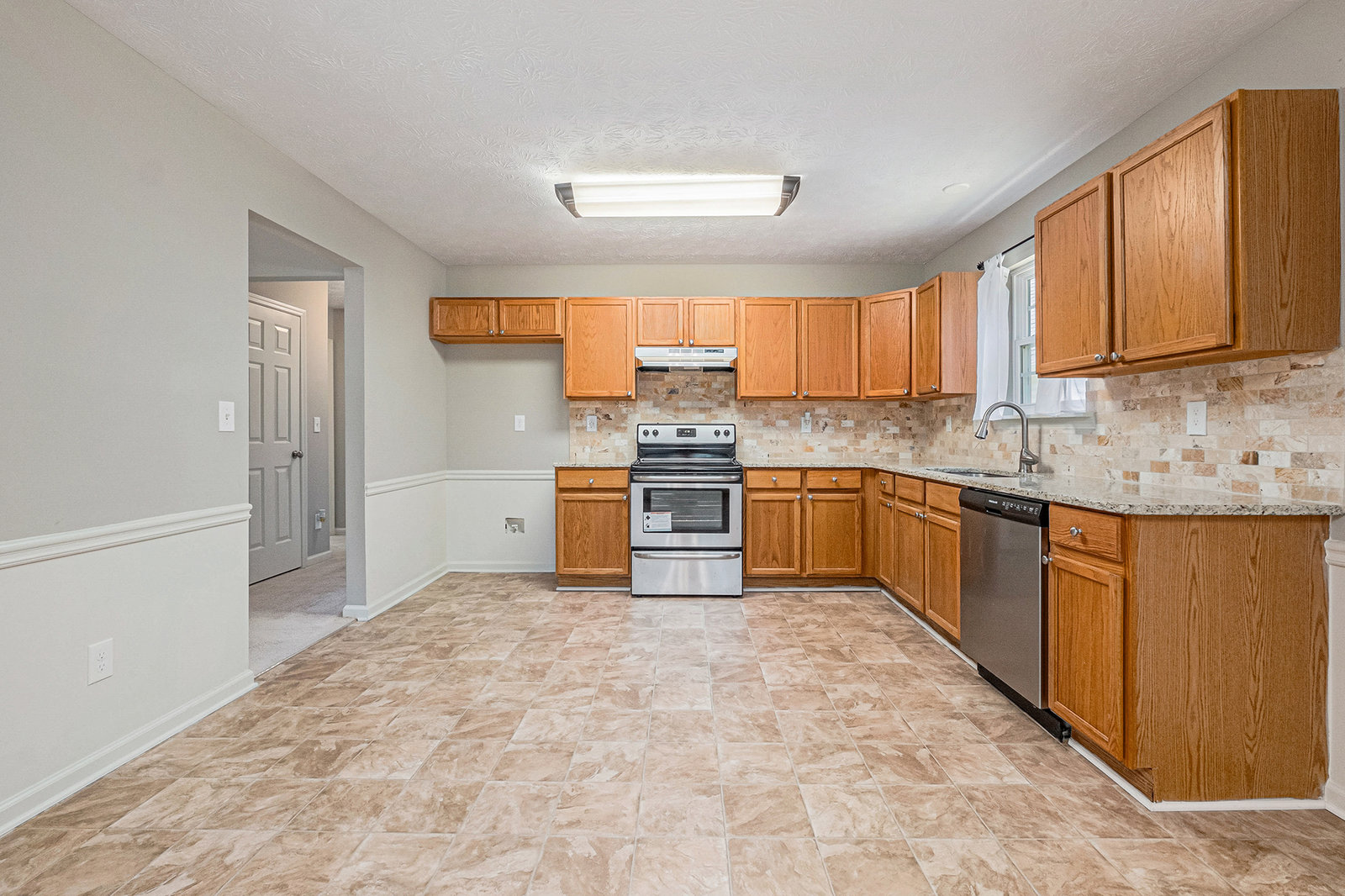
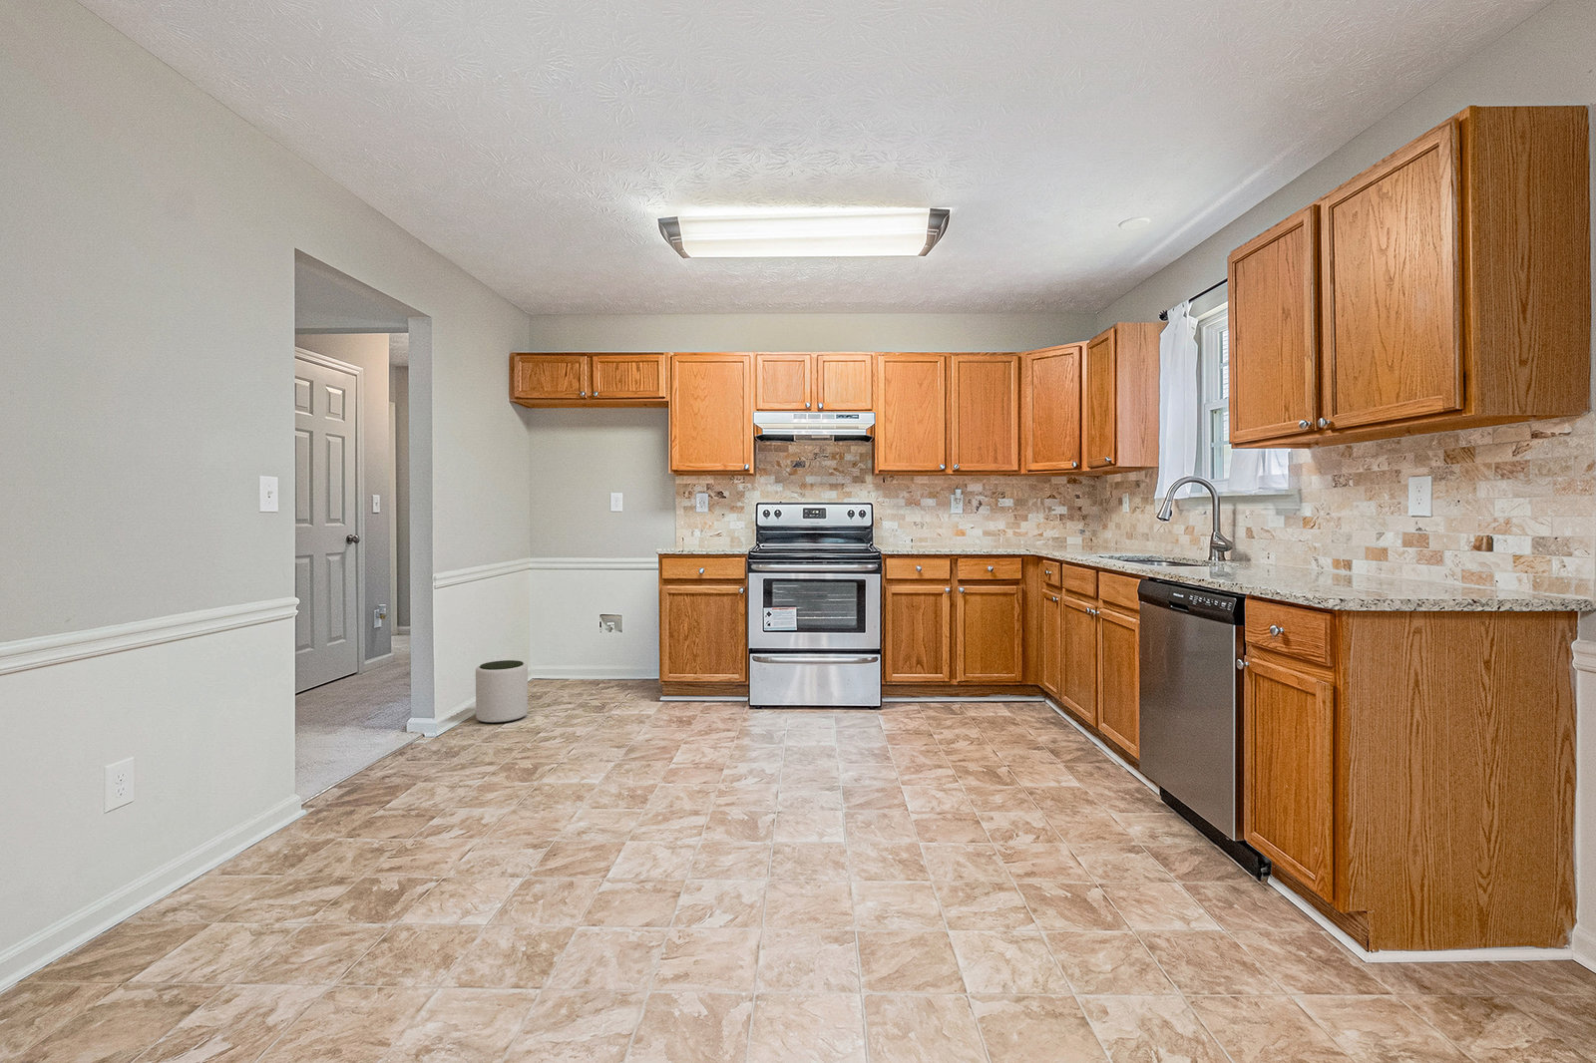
+ plant pot [475,660,529,724]
